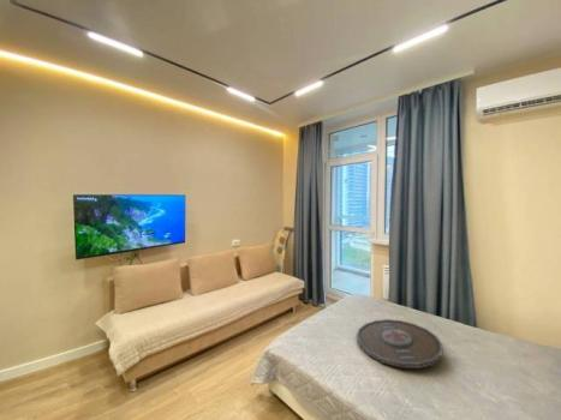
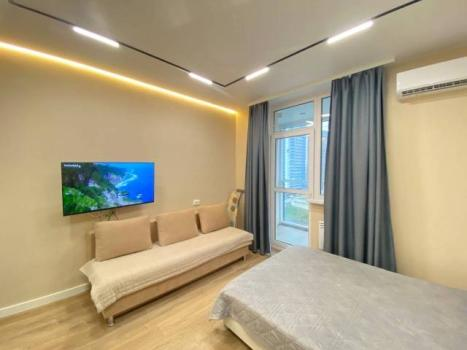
- serving tray [356,318,444,370]
